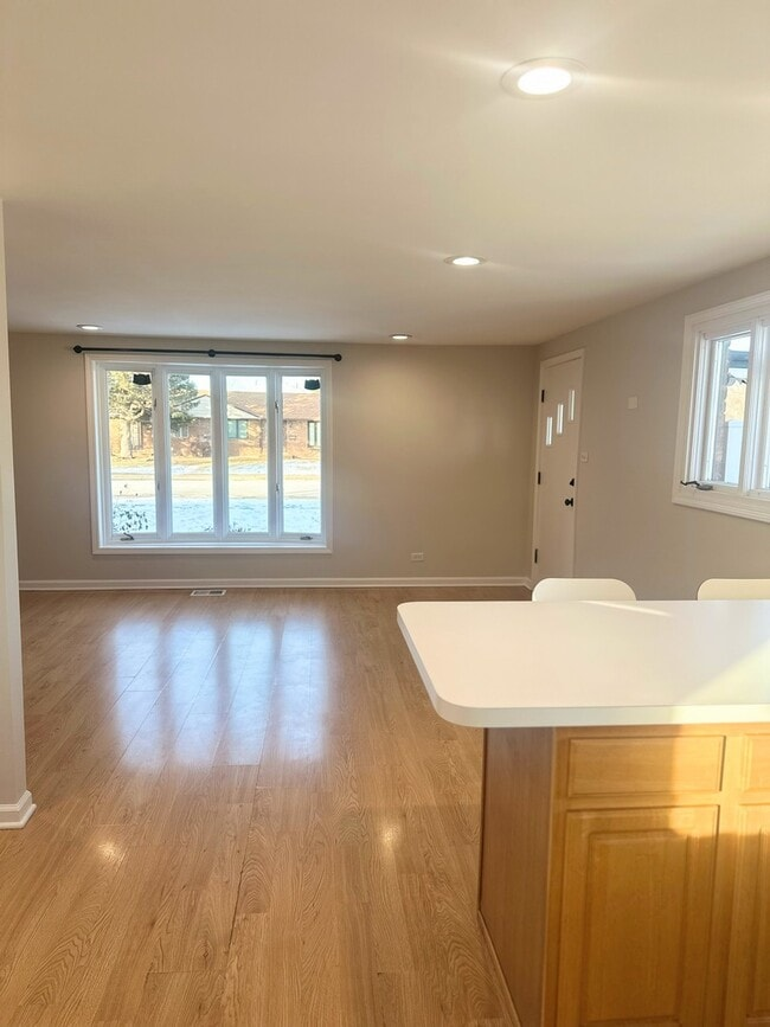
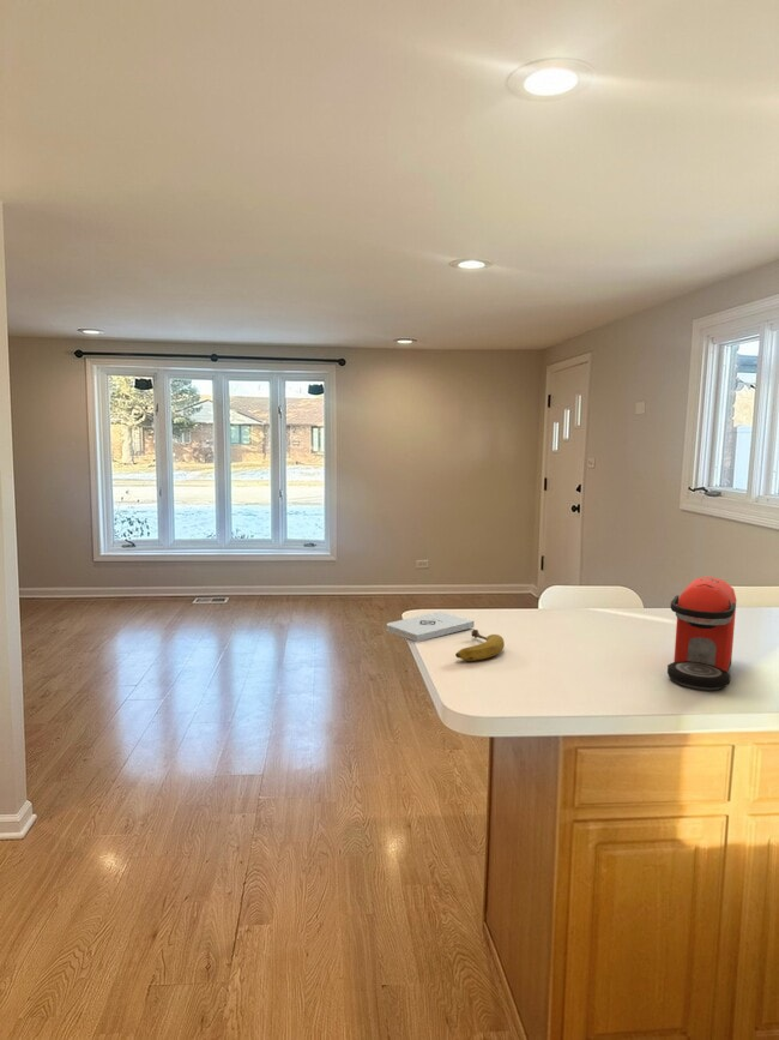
+ notepad [386,611,476,643]
+ coffee maker [666,576,737,691]
+ fruit [454,629,506,662]
